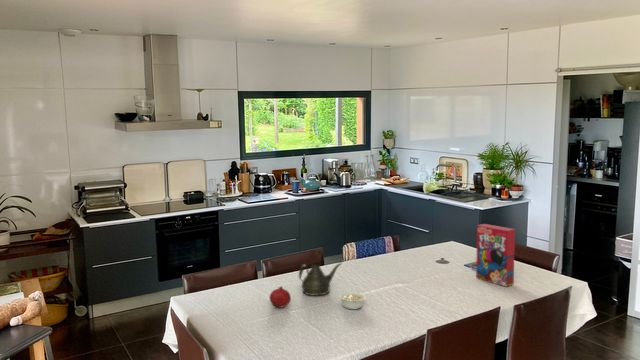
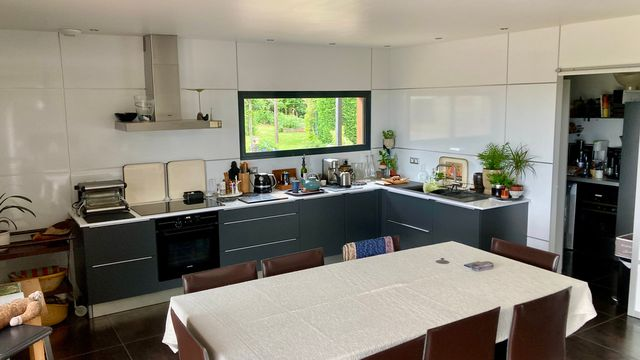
- legume [338,292,367,310]
- teapot [298,262,343,296]
- cereal box [475,223,516,287]
- fruit [269,285,292,309]
